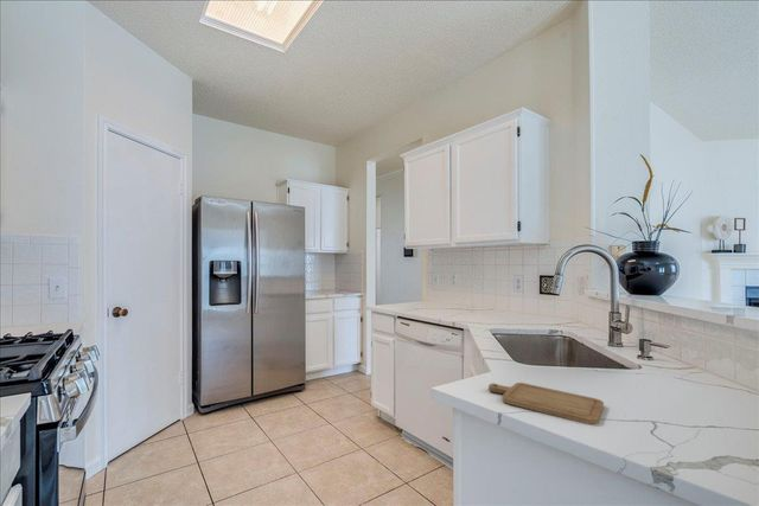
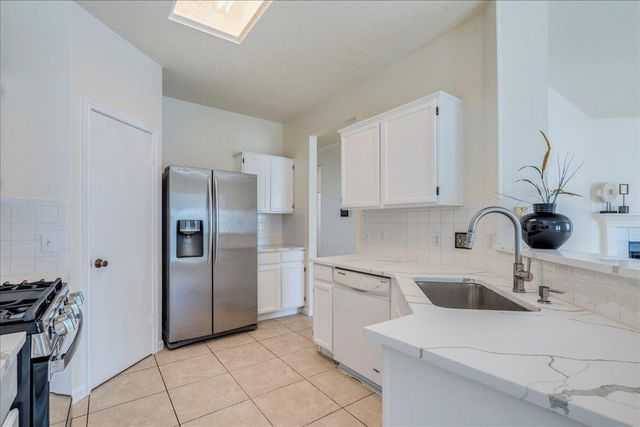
- chopping board [487,382,605,425]
